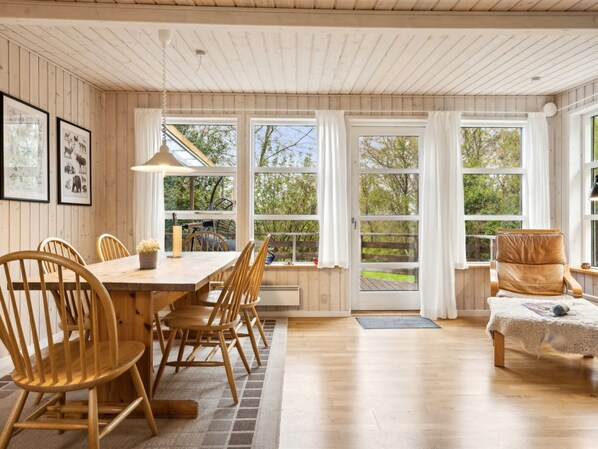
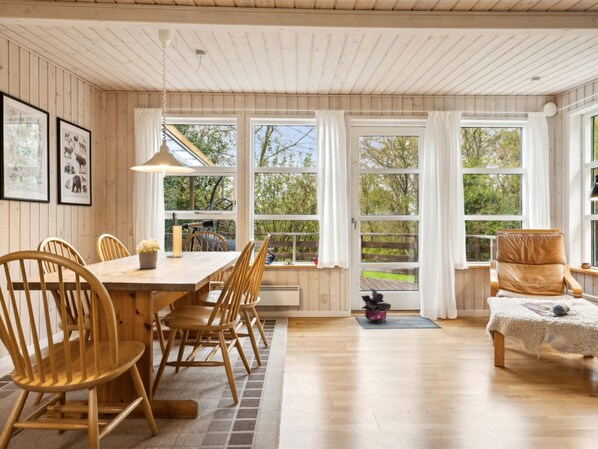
+ potted plant [360,288,392,324]
